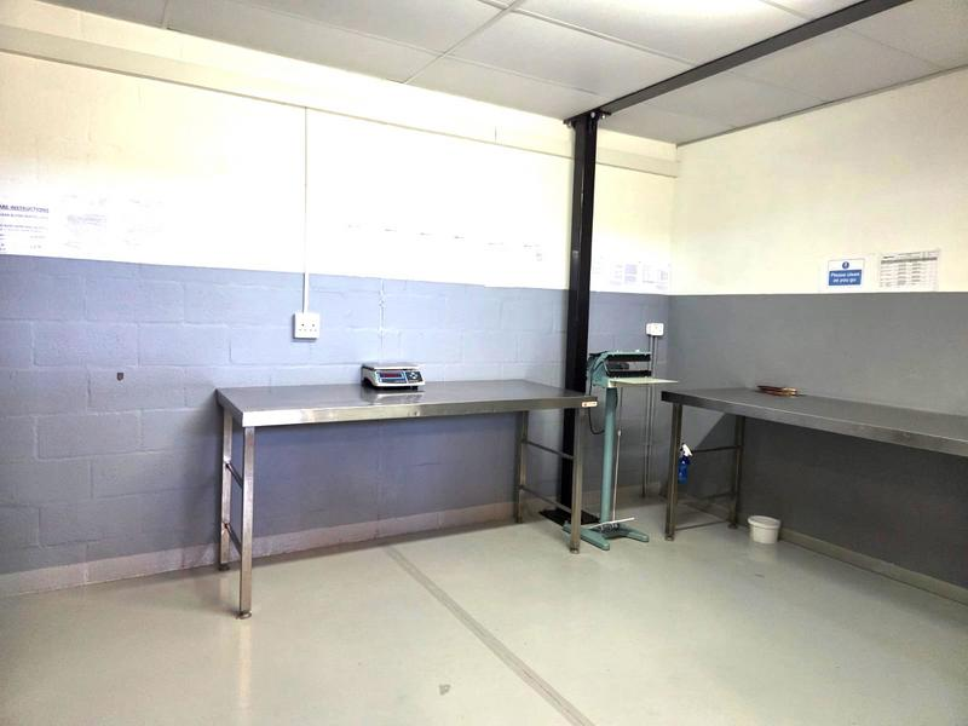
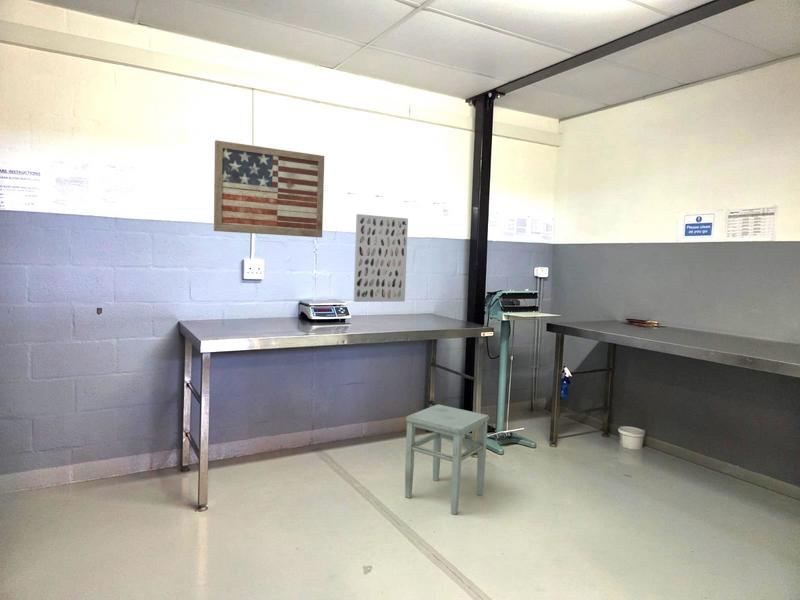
+ wall art [213,139,325,238]
+ stool [404,404,490,515]
+ wall art [353,213,409,303]
